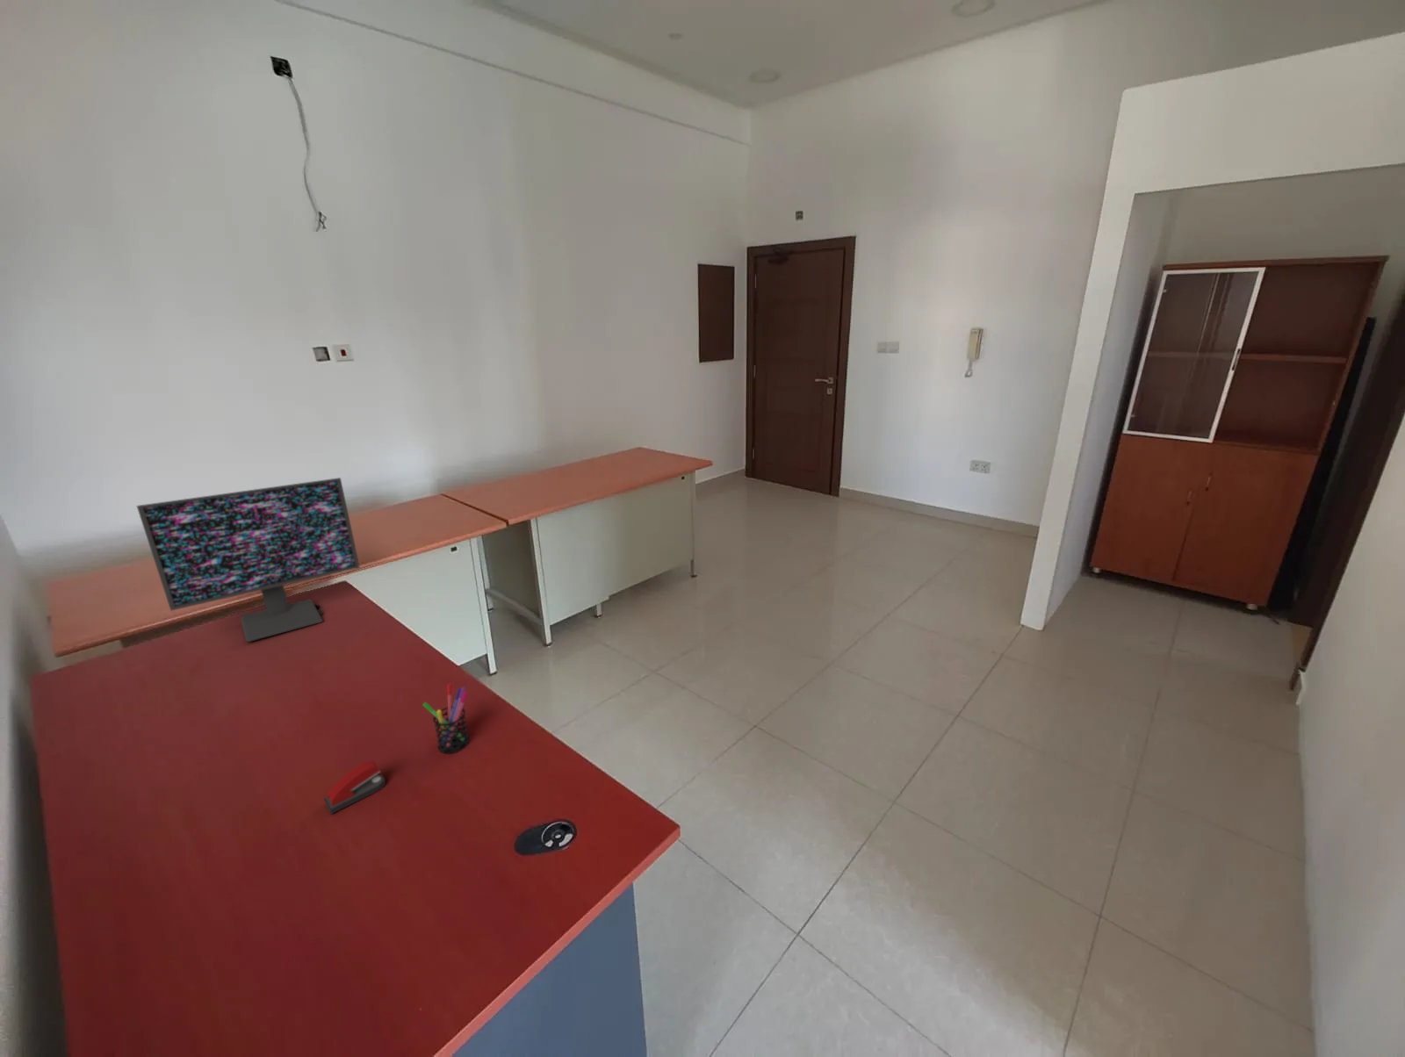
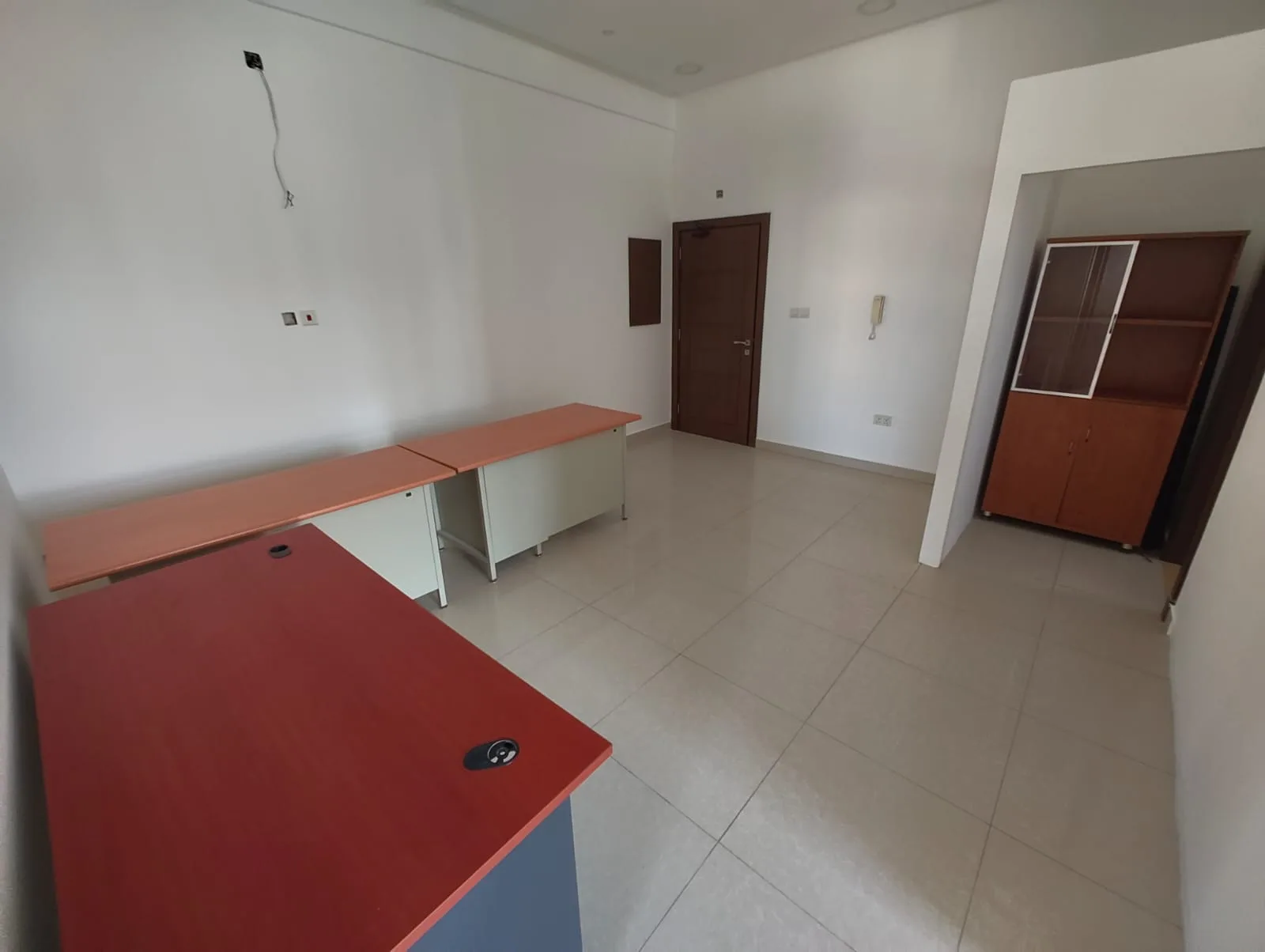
- pen holder [422,683,471,755]
- stapler [323,759,387,815]
- computer monitor [137,476,361,643]
